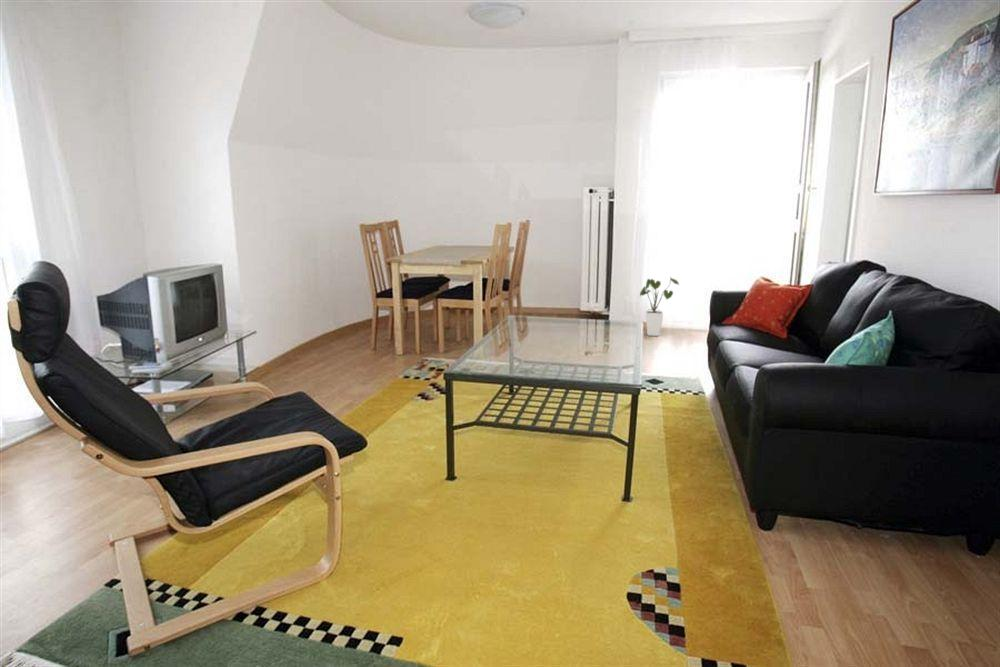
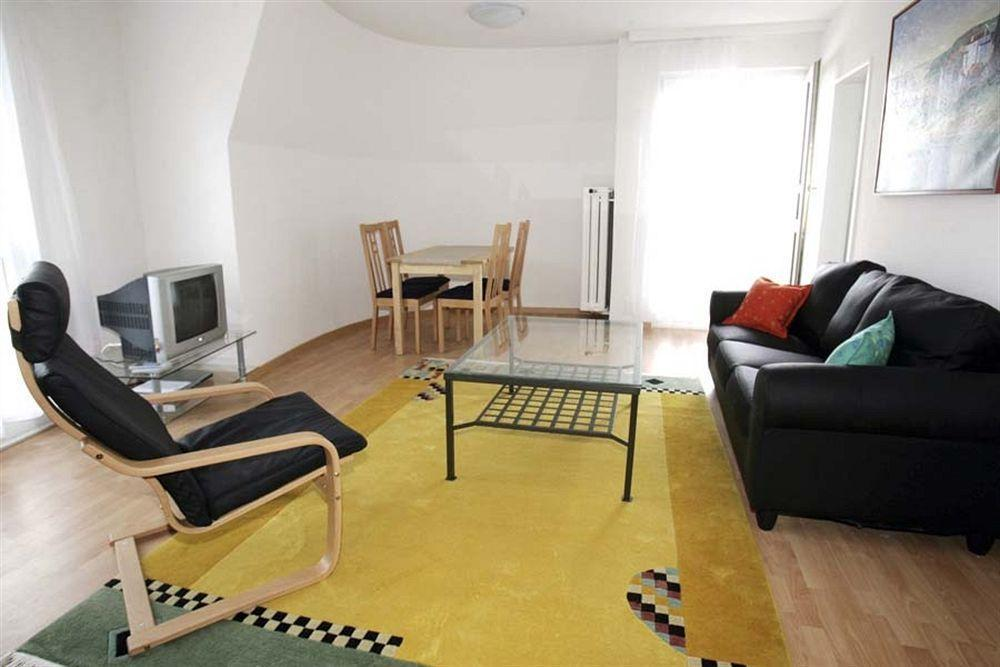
- house plant [639,276,680,337]
